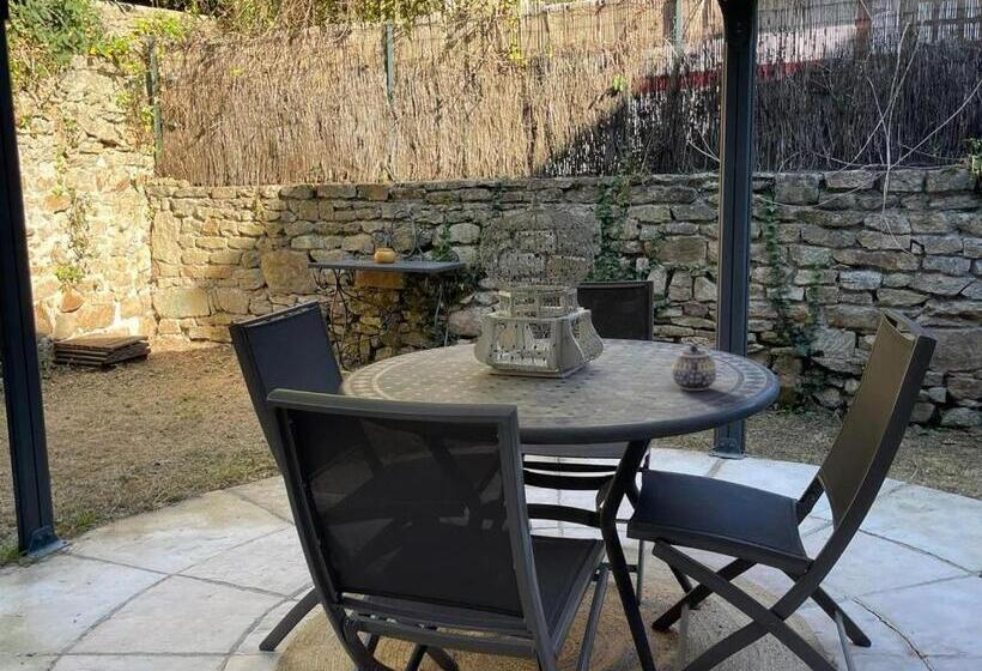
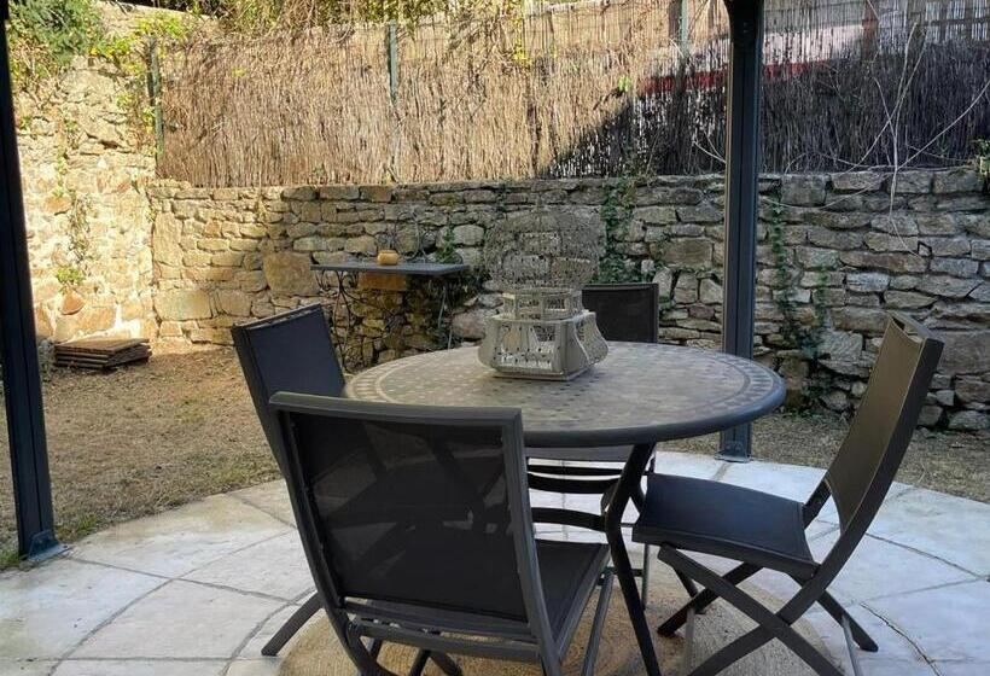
- teapot [671,344,717,392]
